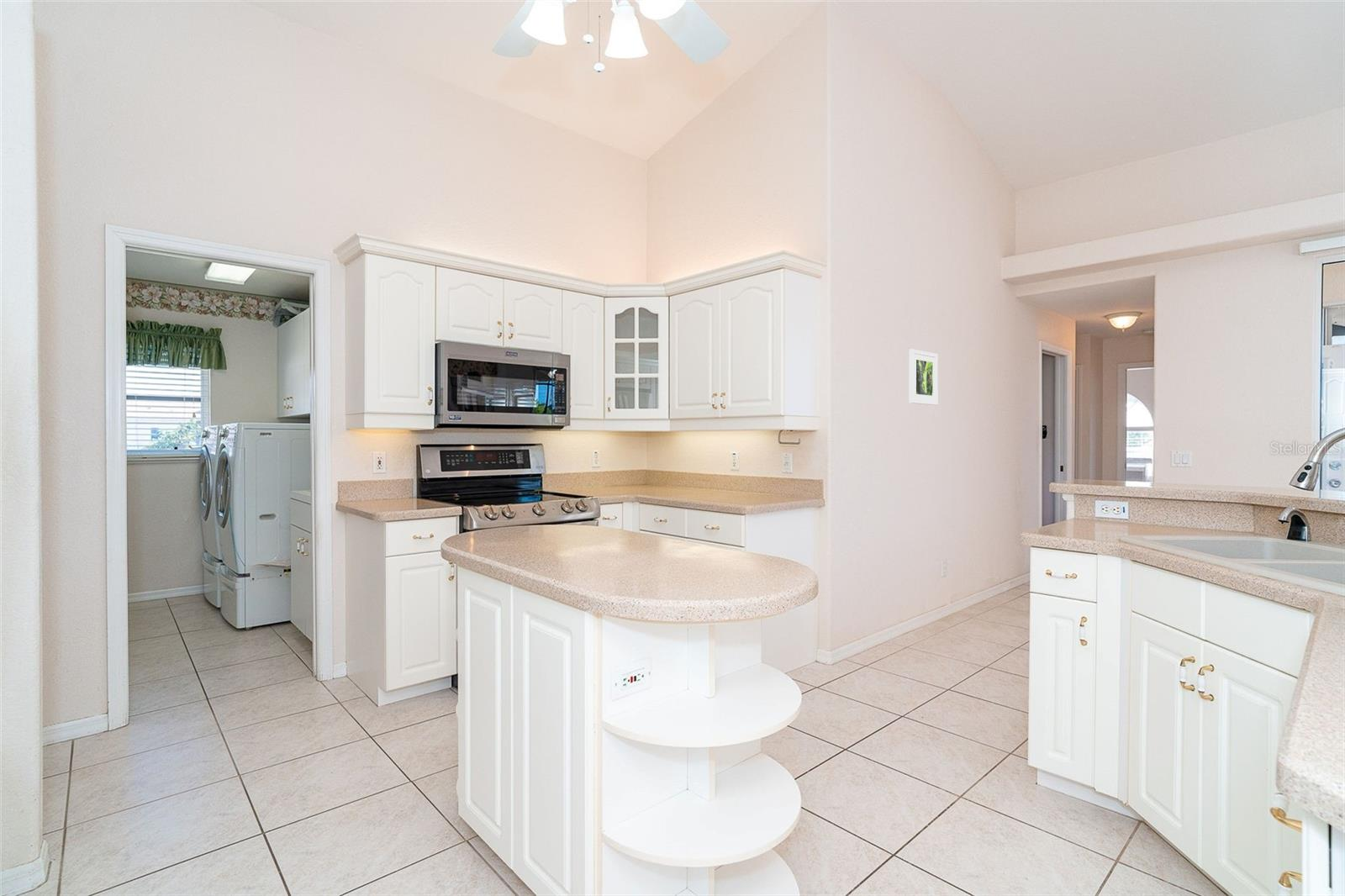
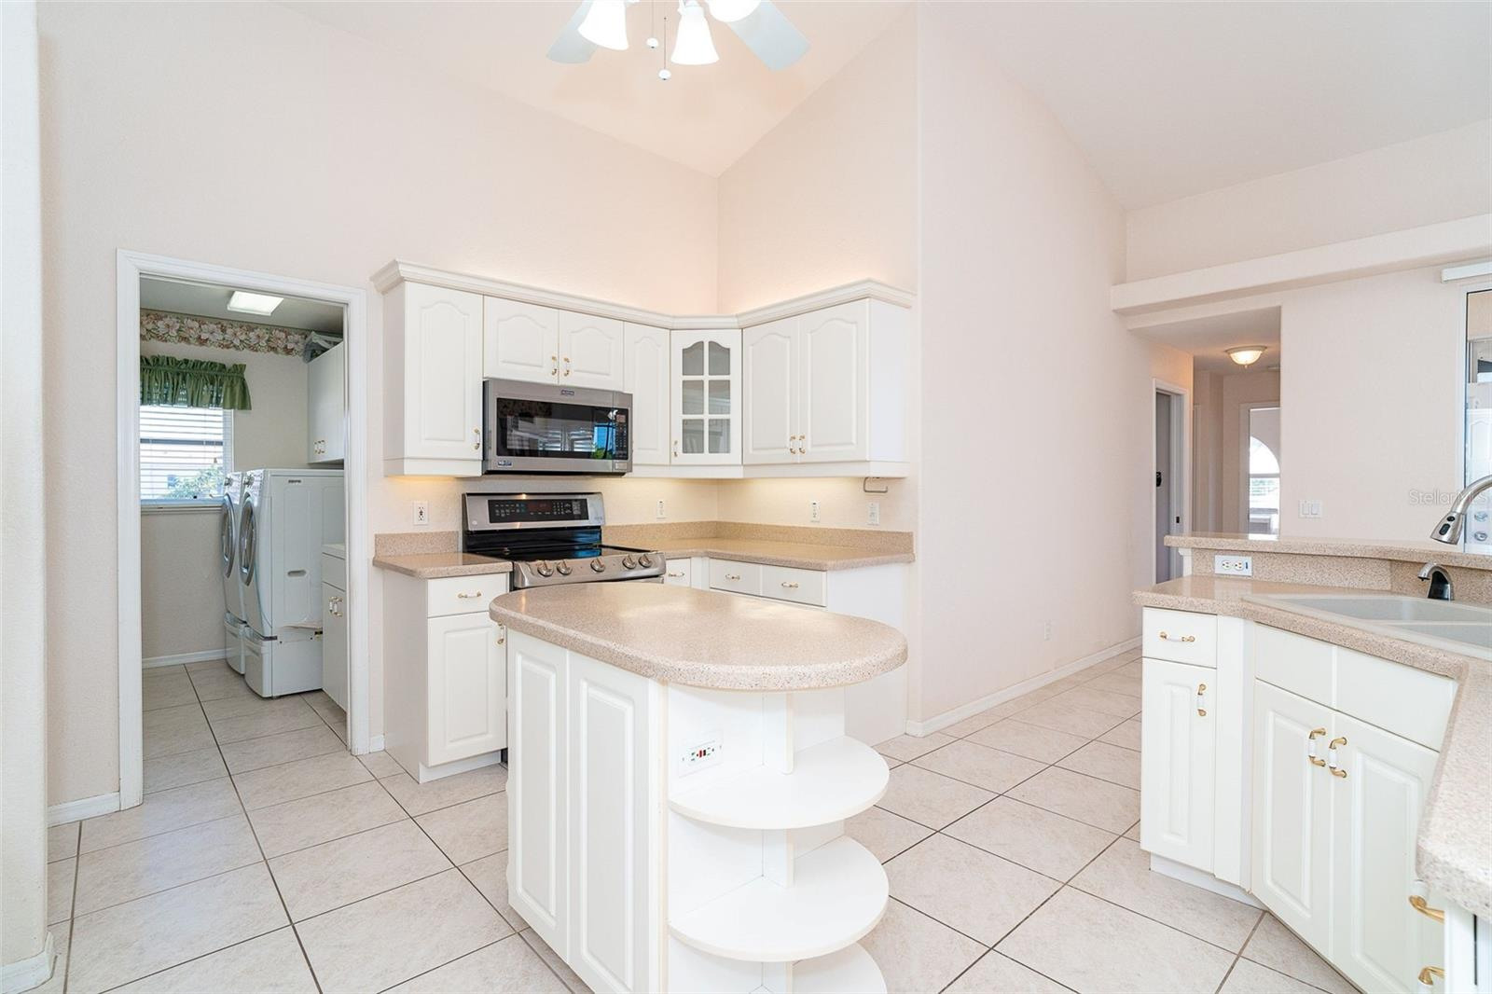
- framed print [908,349,939,406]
